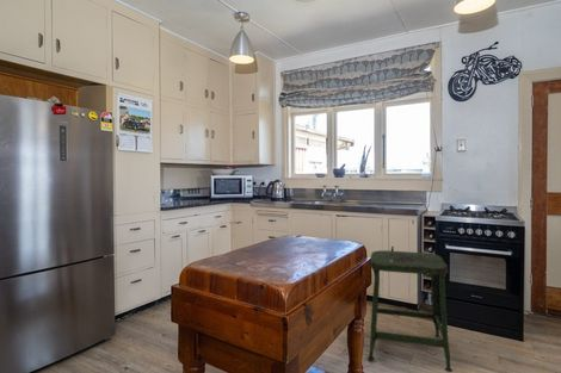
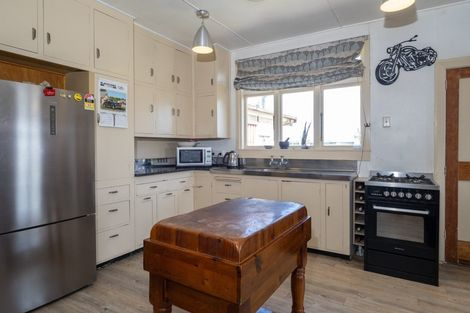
- stool [366,249,454,373]
